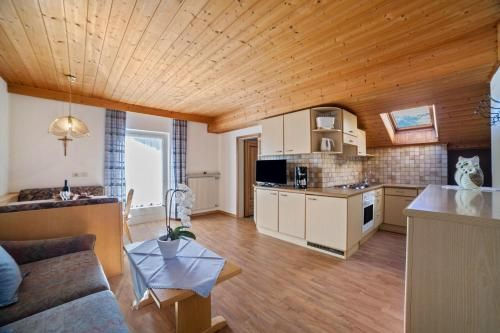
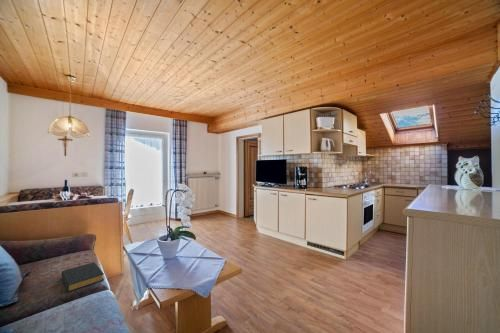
+ hardback book [61,261,105,293]
